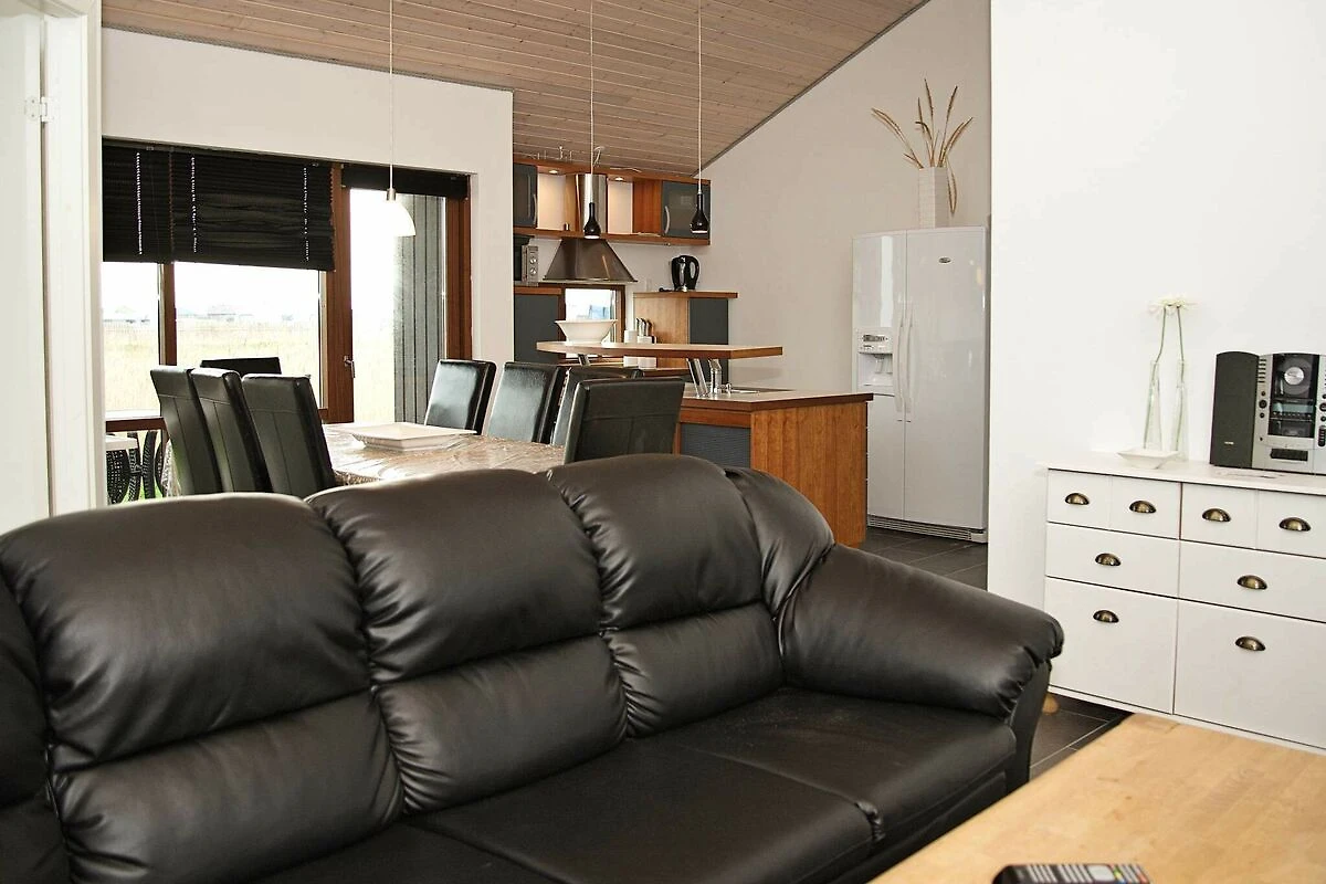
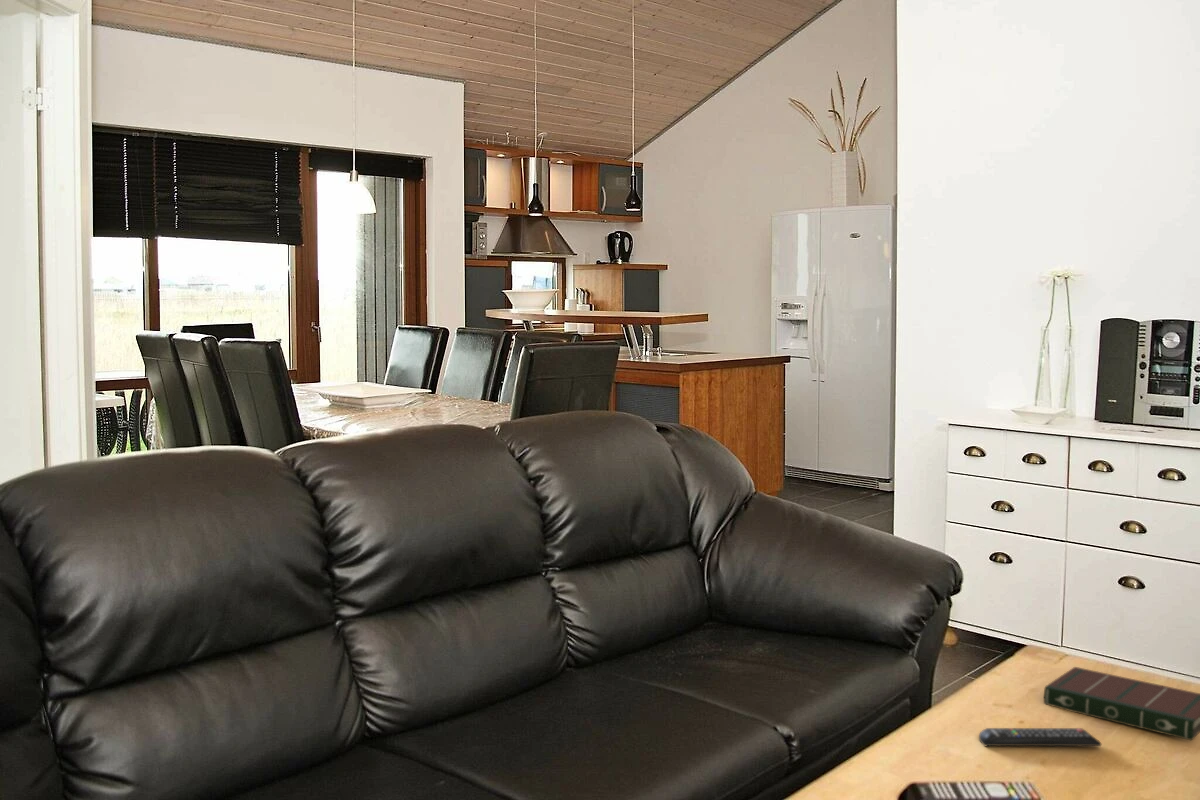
+ remote control [978,727,1102,747]
+ book [1043,666,1200,742]
